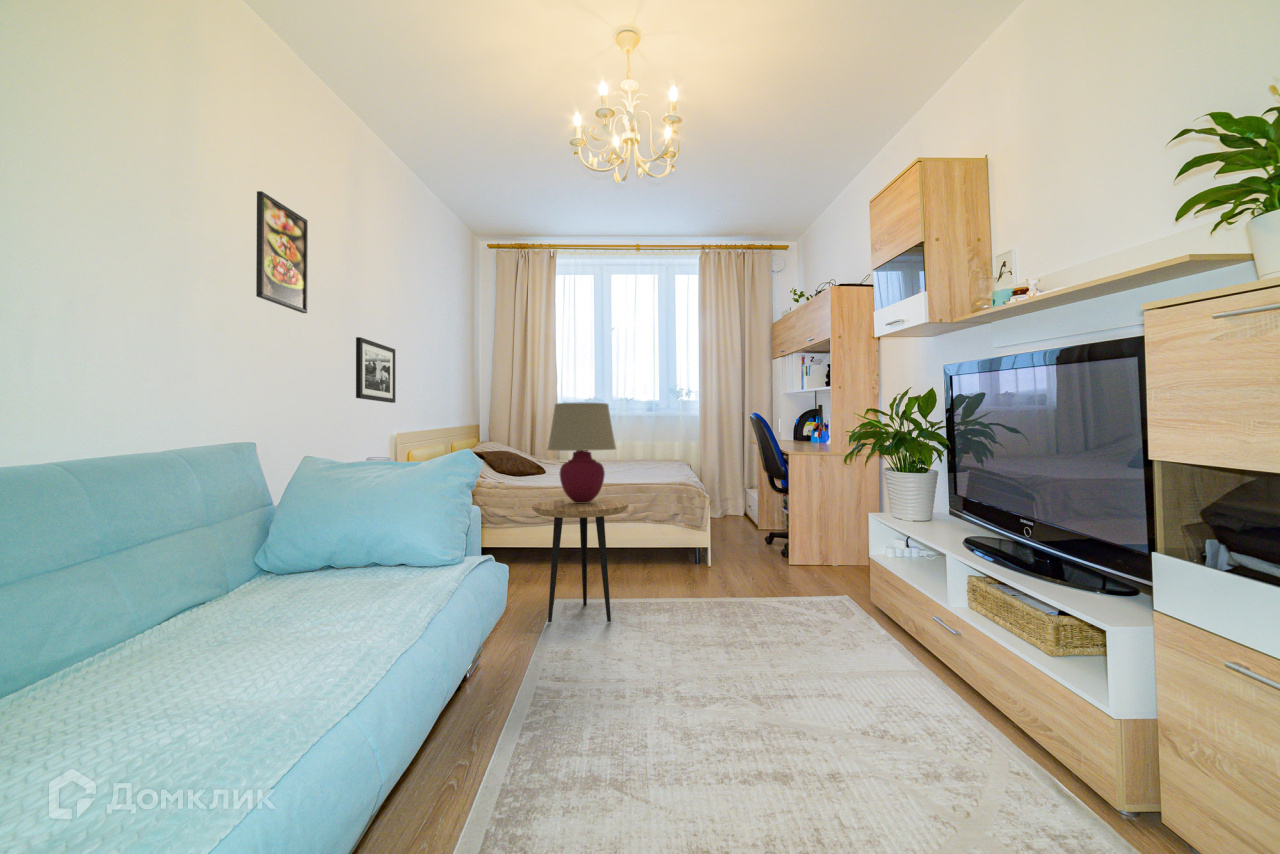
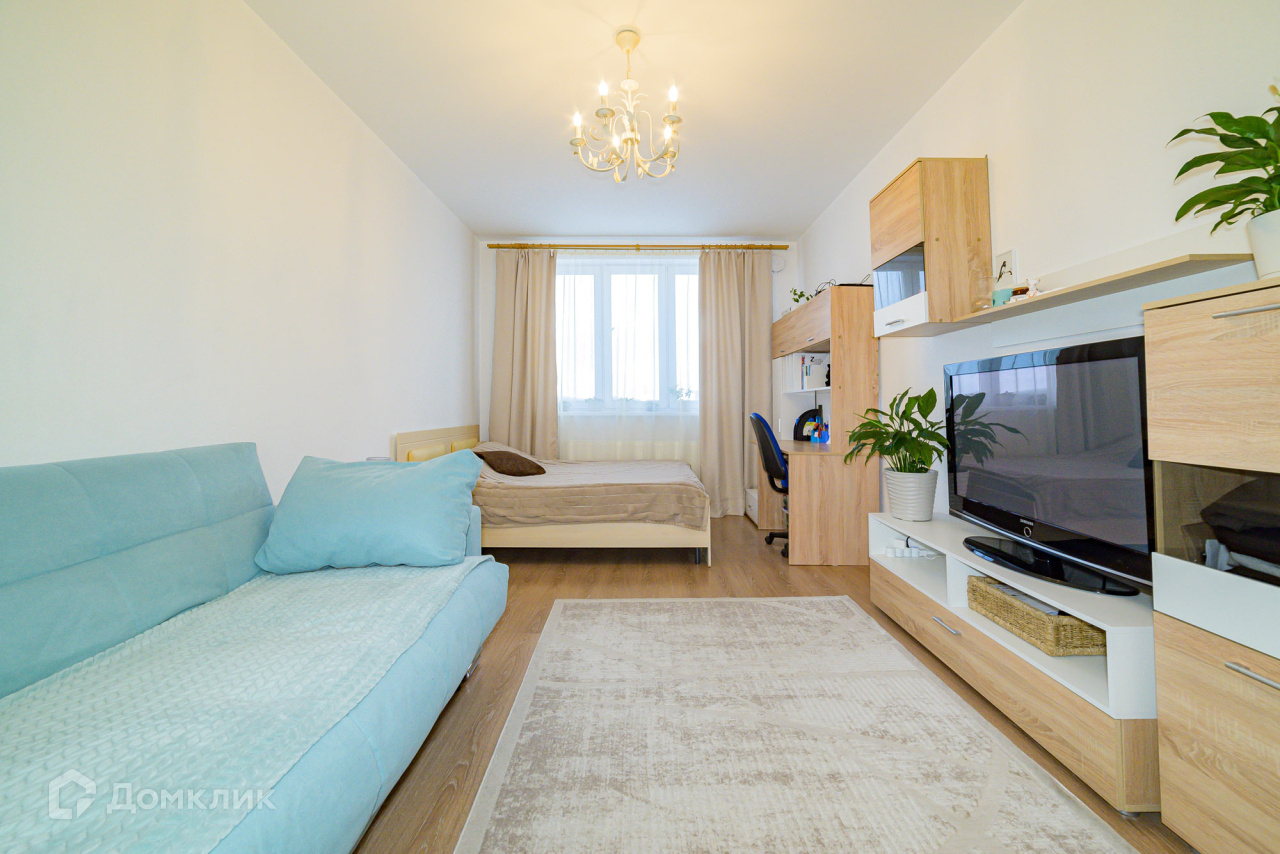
- table lamp [546,402,617,503]
- side table [531,498,629,623]
- picture frame [355,336,396,404]
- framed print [255,190,309,314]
